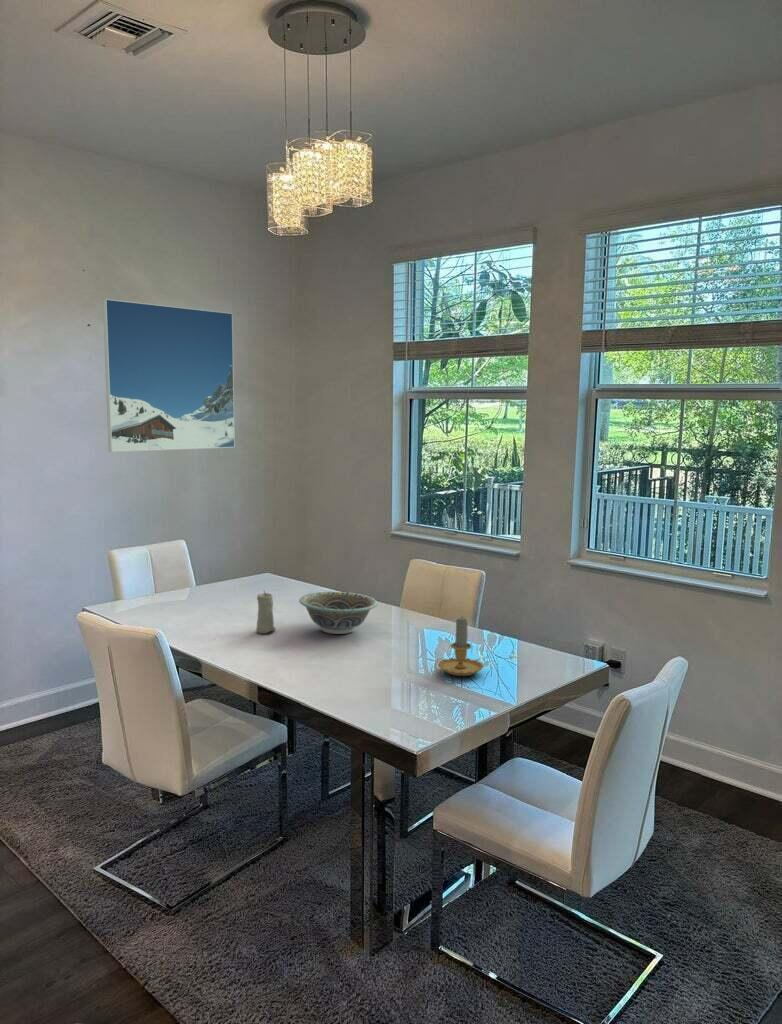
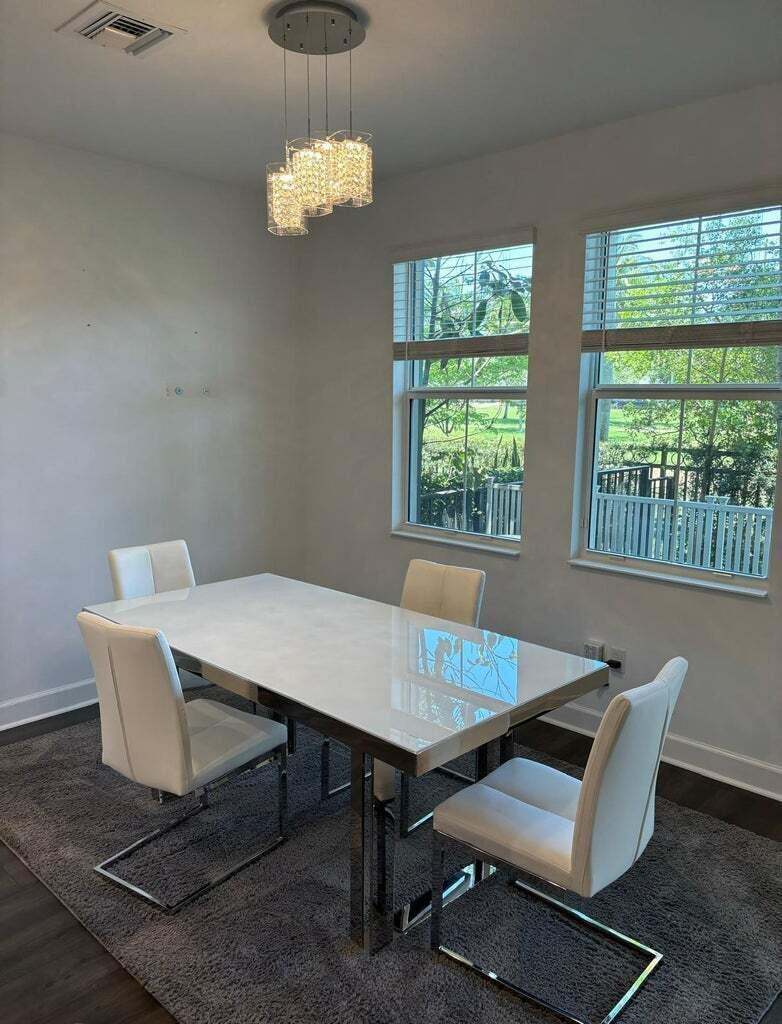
- decorative bowl [298,591,379,635]
- candle [255,590,277,634]
- candlestick [434,616,485,677]
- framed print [102,298,236,453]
